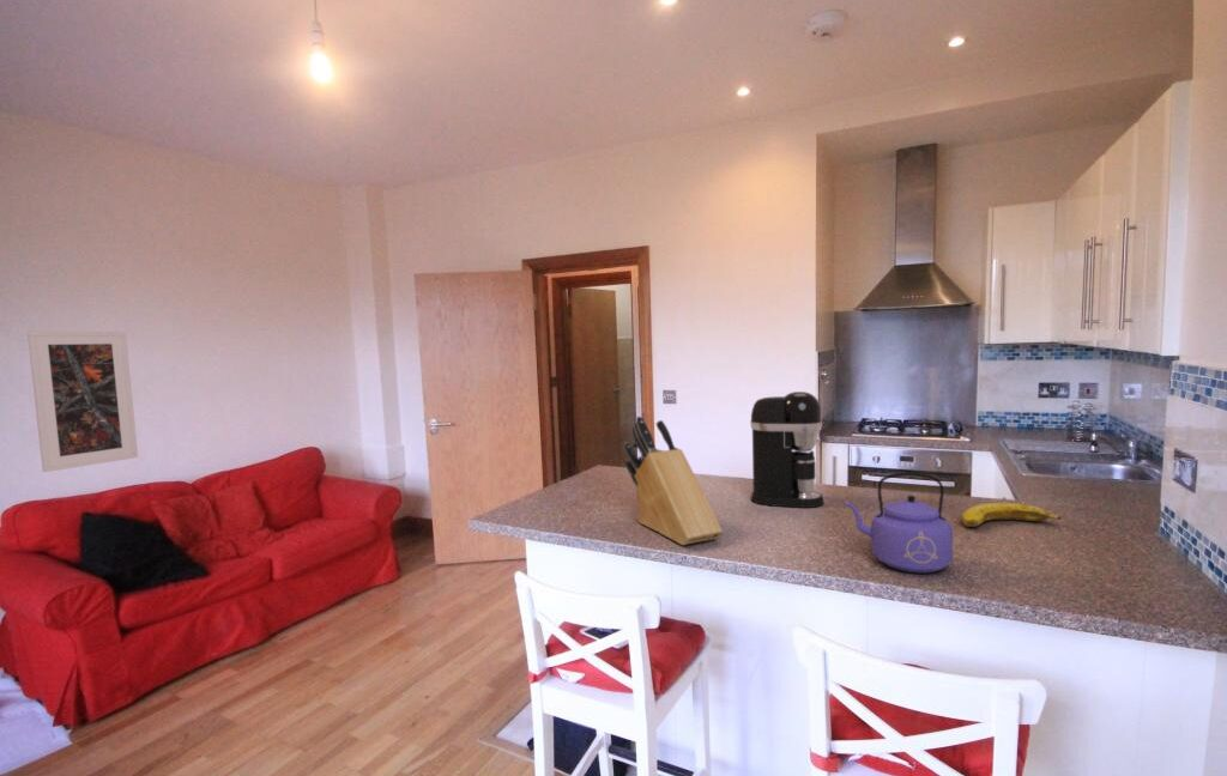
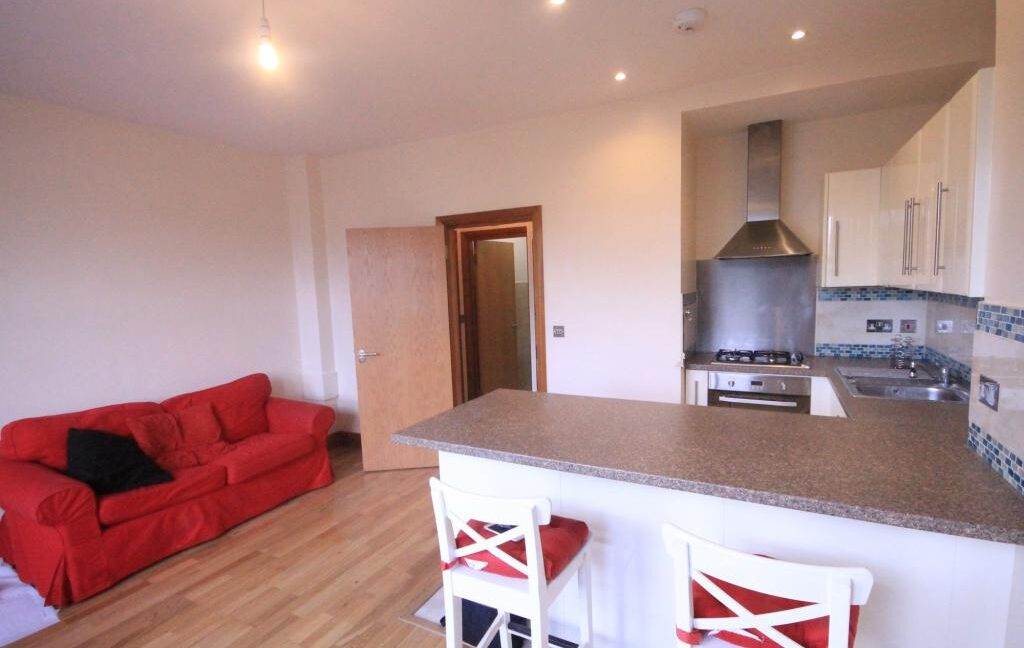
- kettle [845,472,954,575]
- knife block [623,414,724,546]
- banana [961,502,1063,528]
- coffee maker [749,390,826,509]
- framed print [26,331,139,473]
